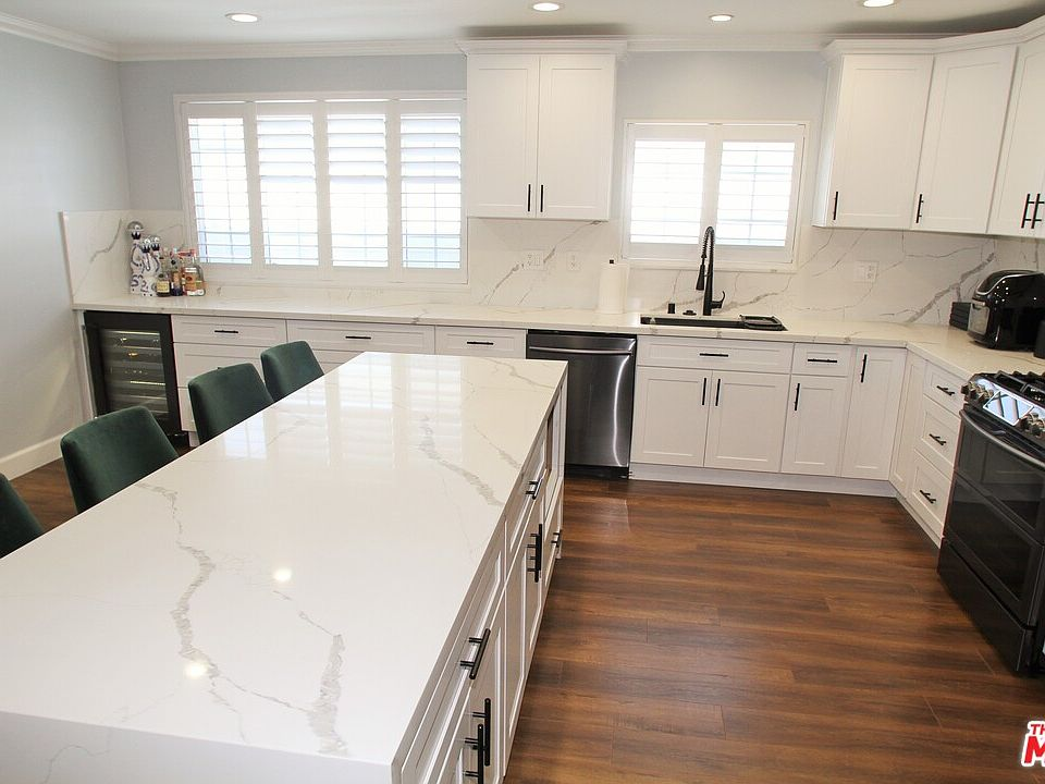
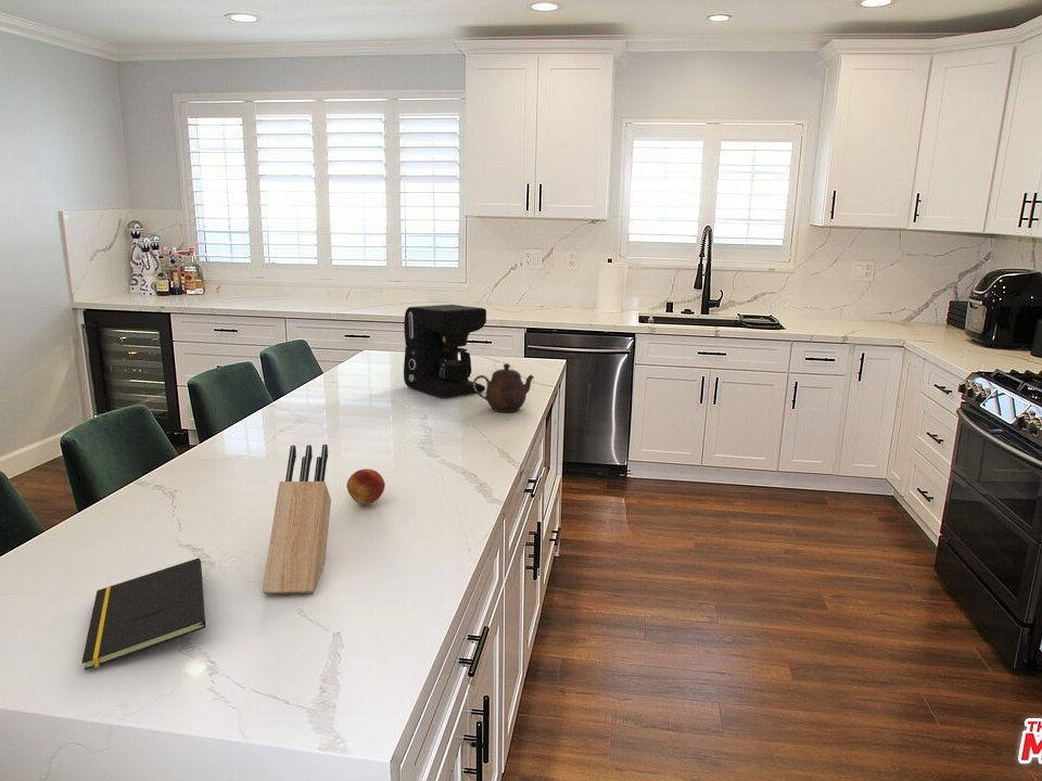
+ fruit [346,468,386,505]
+ notepad [80,556,206,671]
+ knife block [262,444,332,594]
+ coffee maker [403,304,487,398]
+ teapot [472,362,535,413]
